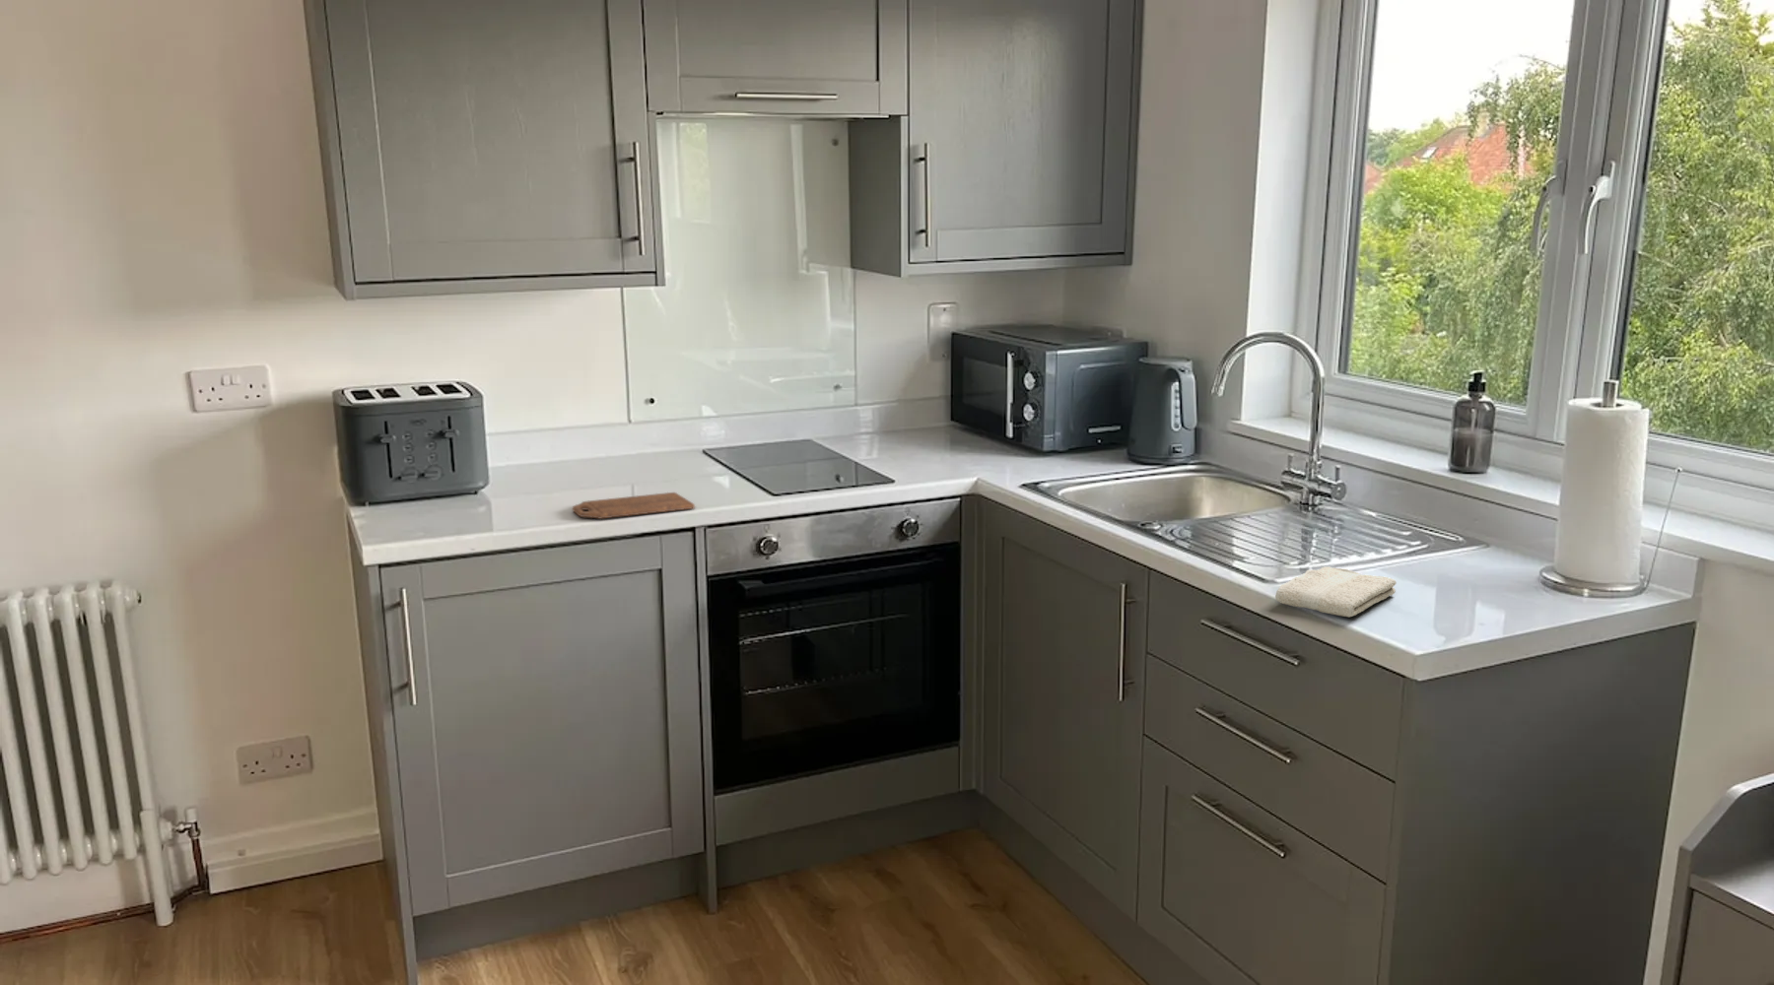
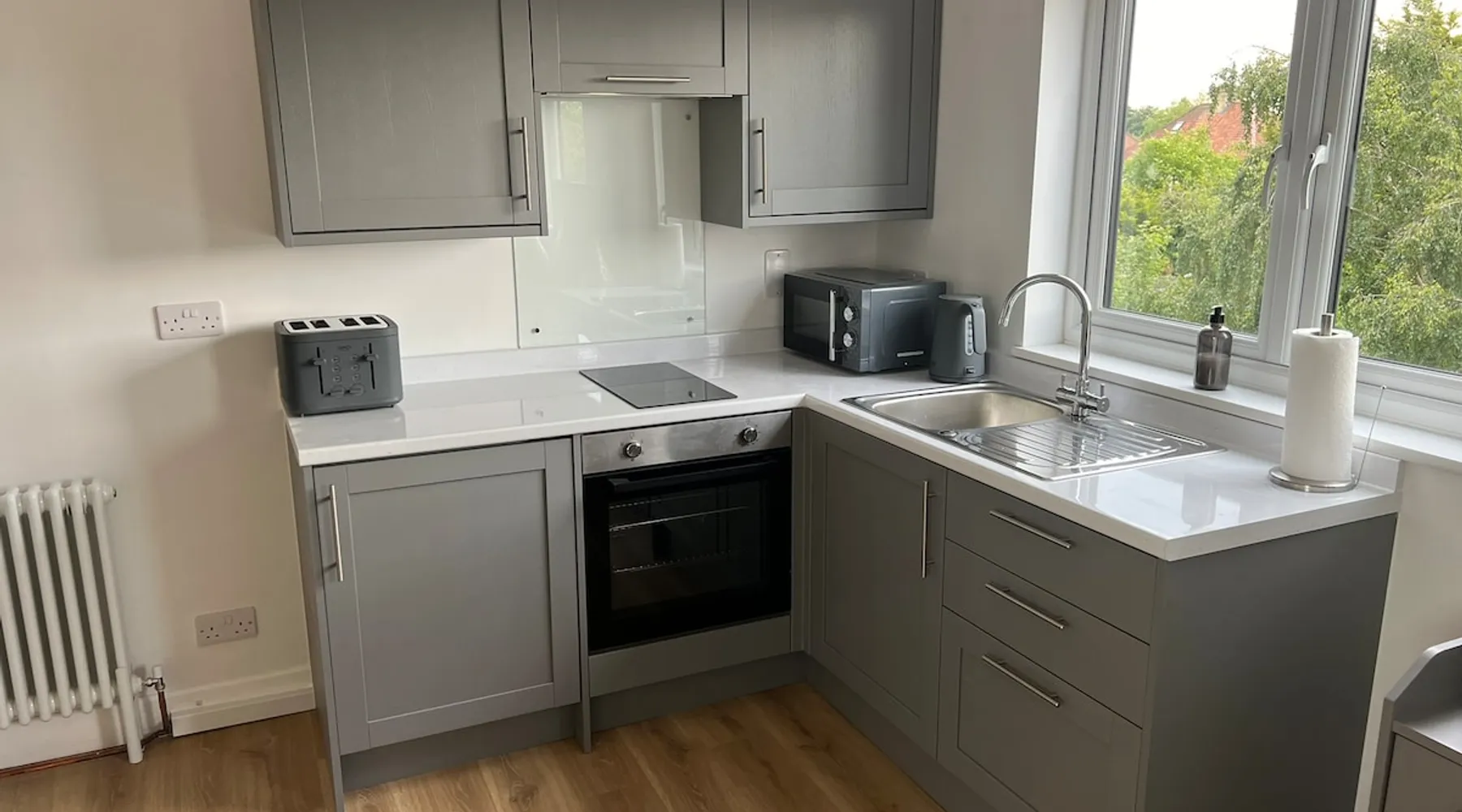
- washcloth [1274,565,1398,619]
- cutting board [572,491,695,520]
